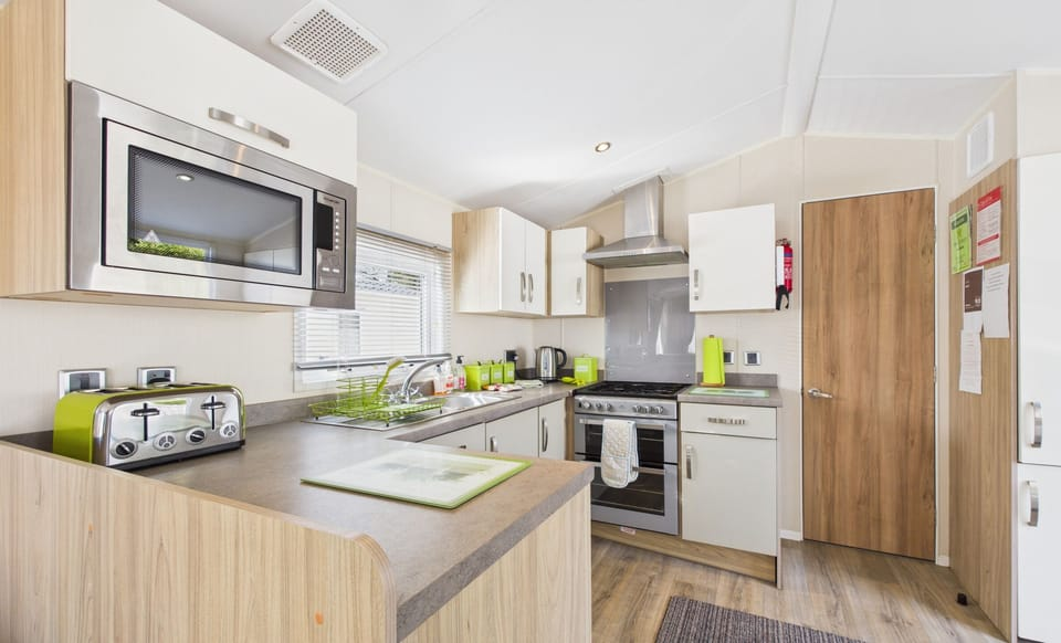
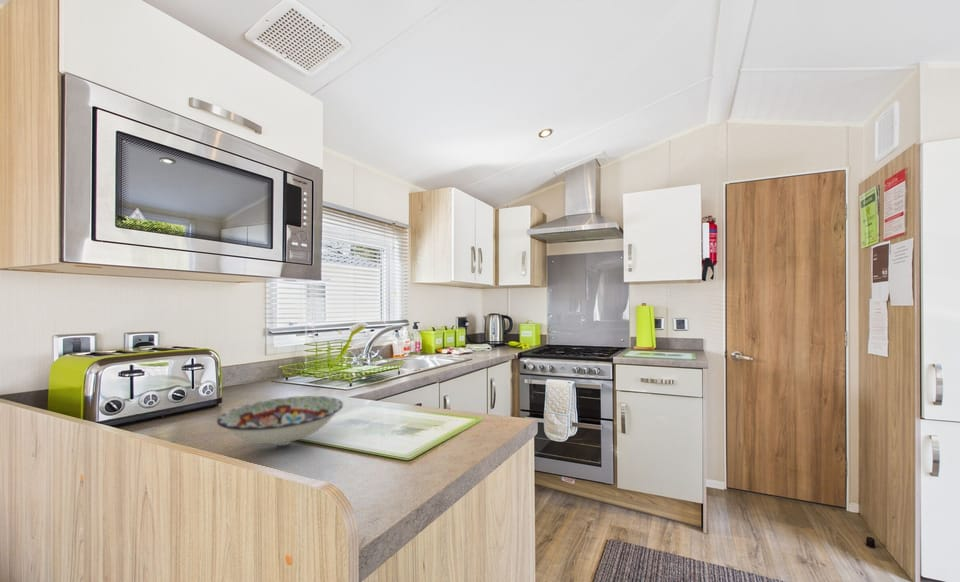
+ bowl [216,395,344,446]
